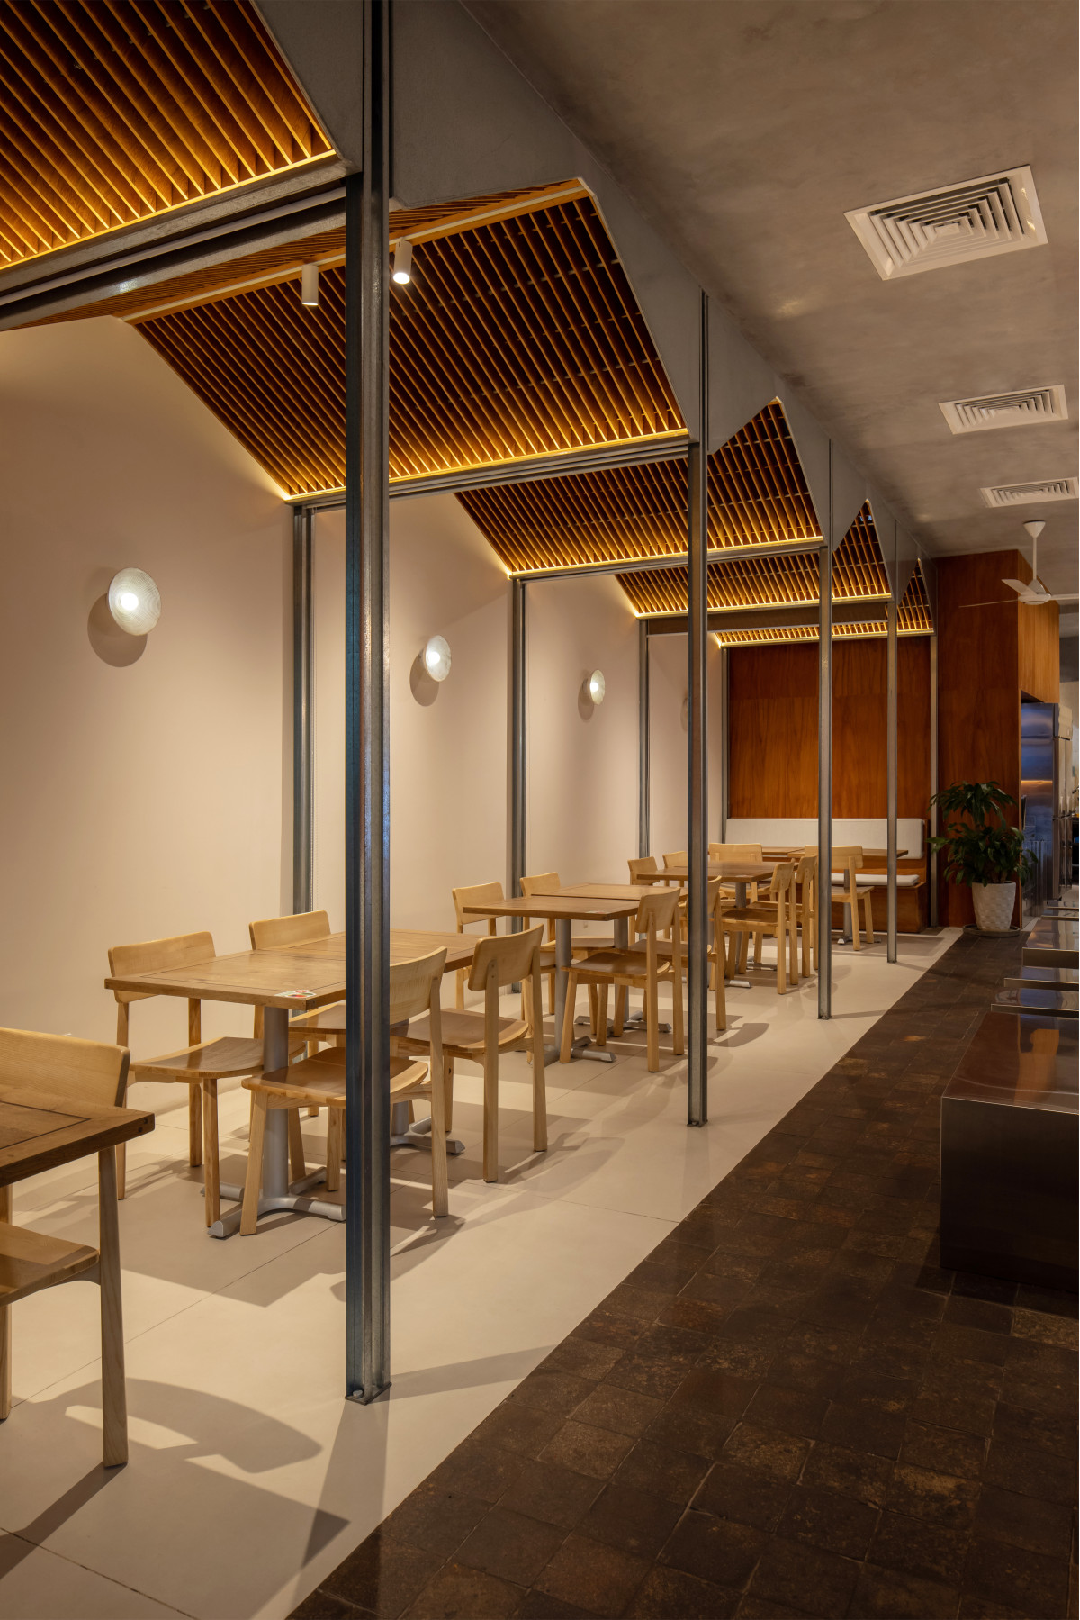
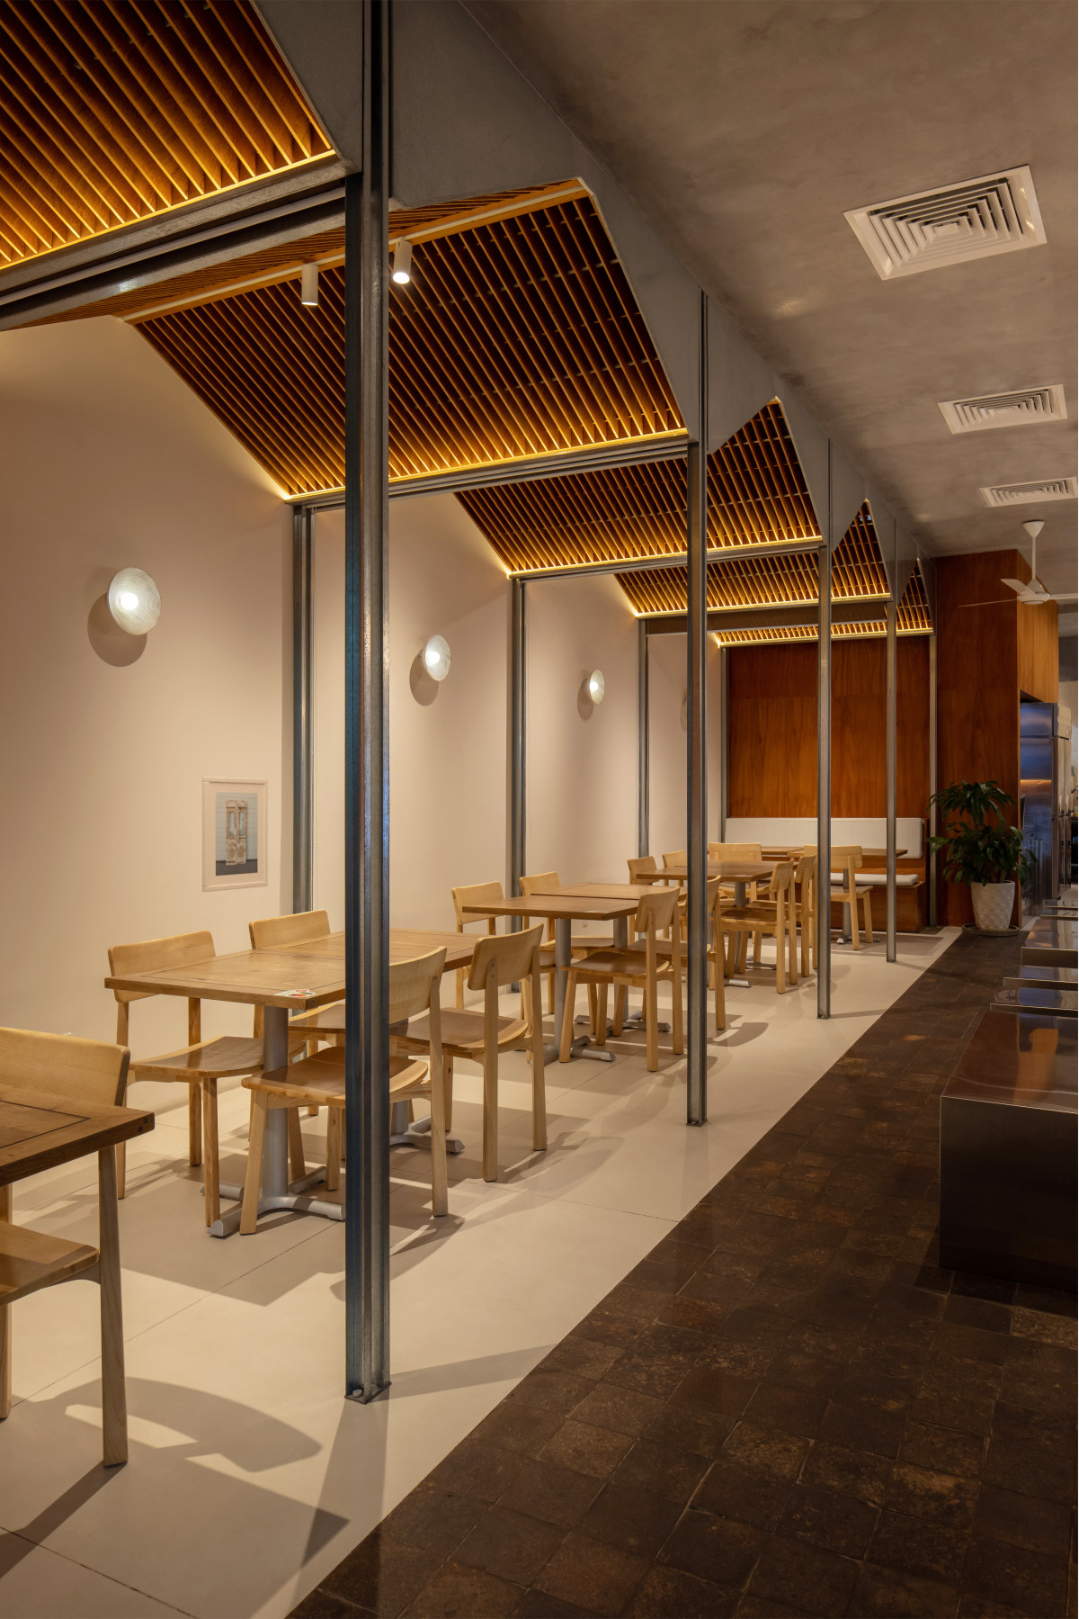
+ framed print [201,776,269,893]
